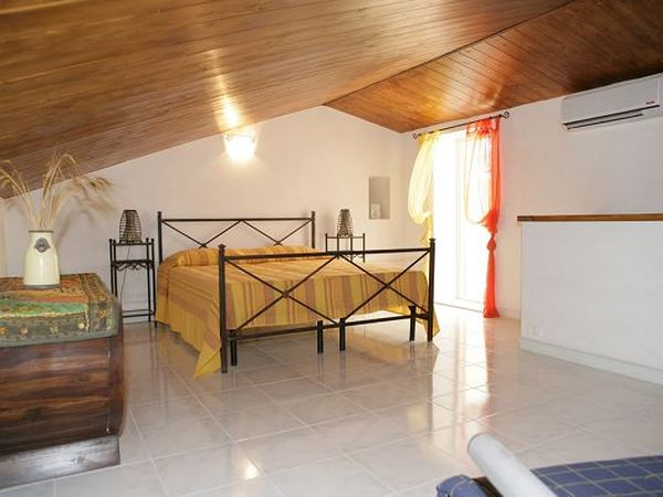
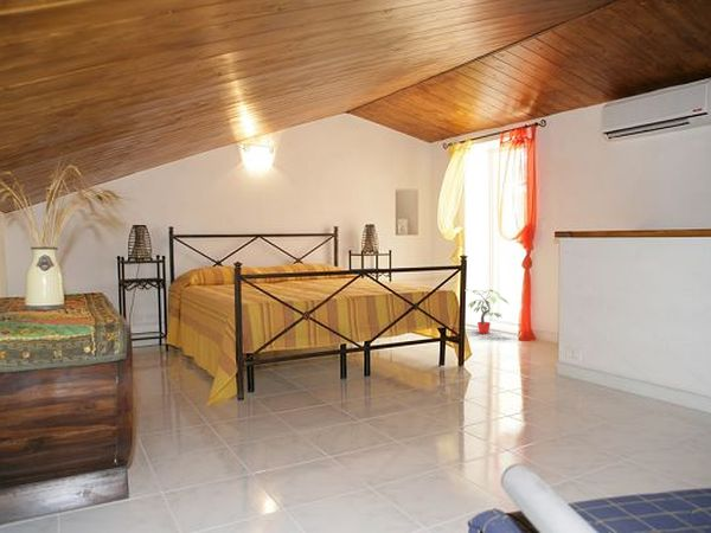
+ potted plant [466,288,510,335]
